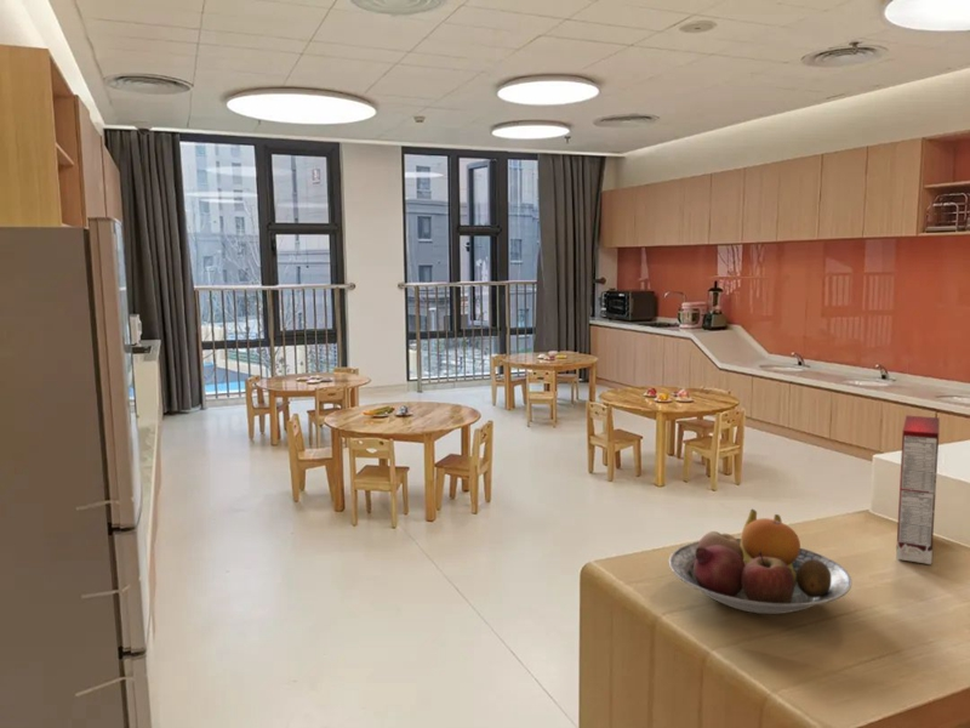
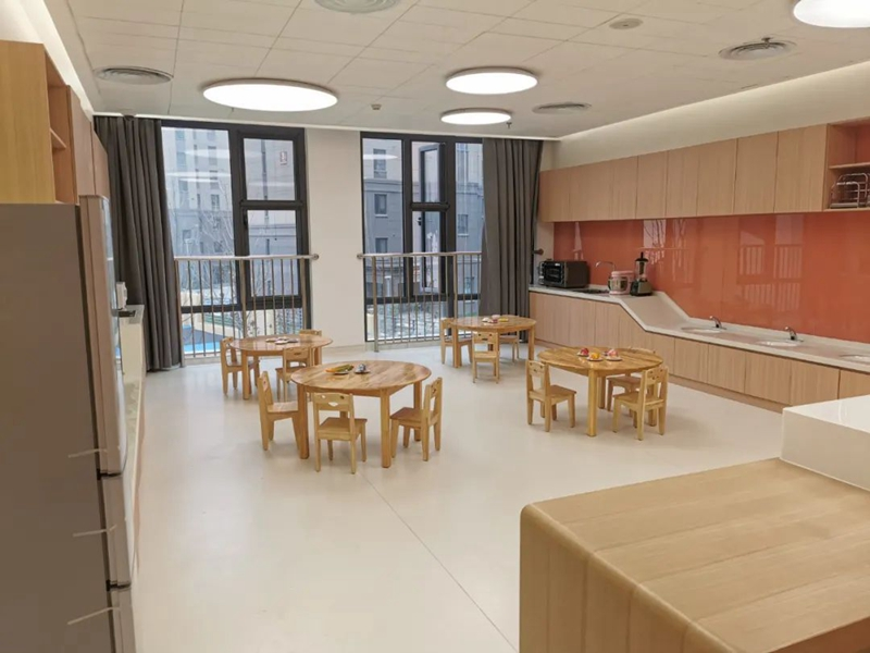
- cereal box [895,414,941,565]
- fruit bowl [668,508,854,615]
